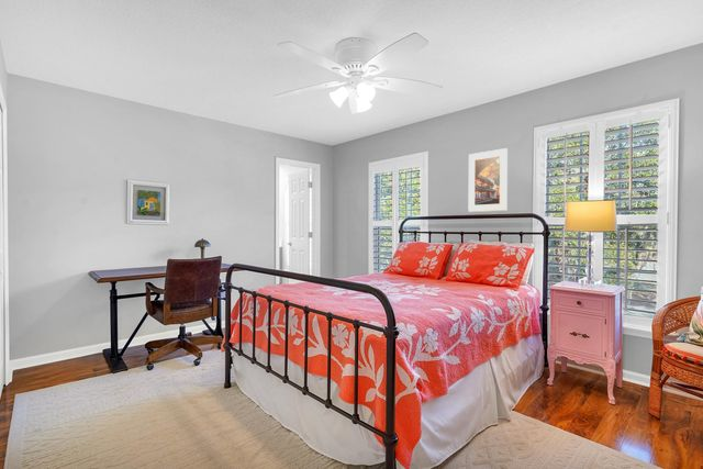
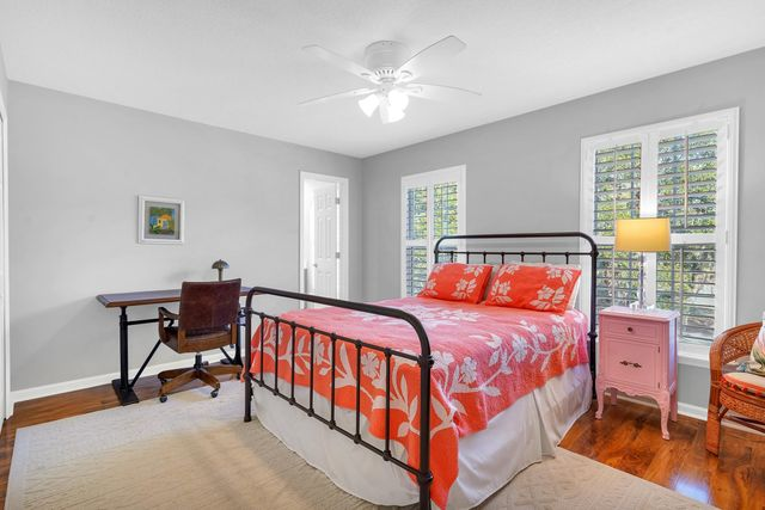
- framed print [468,147,509,213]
